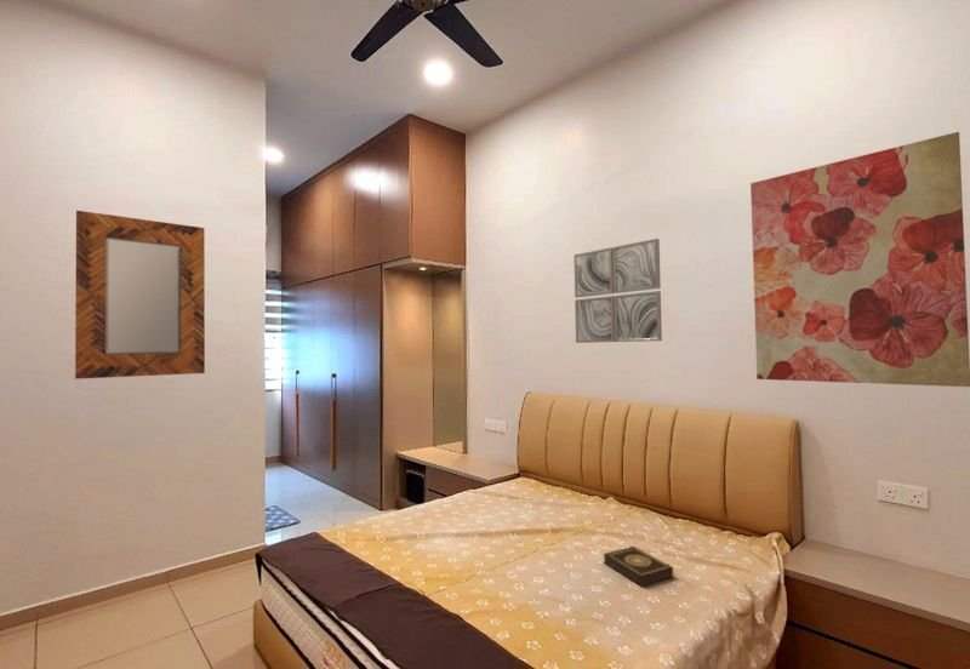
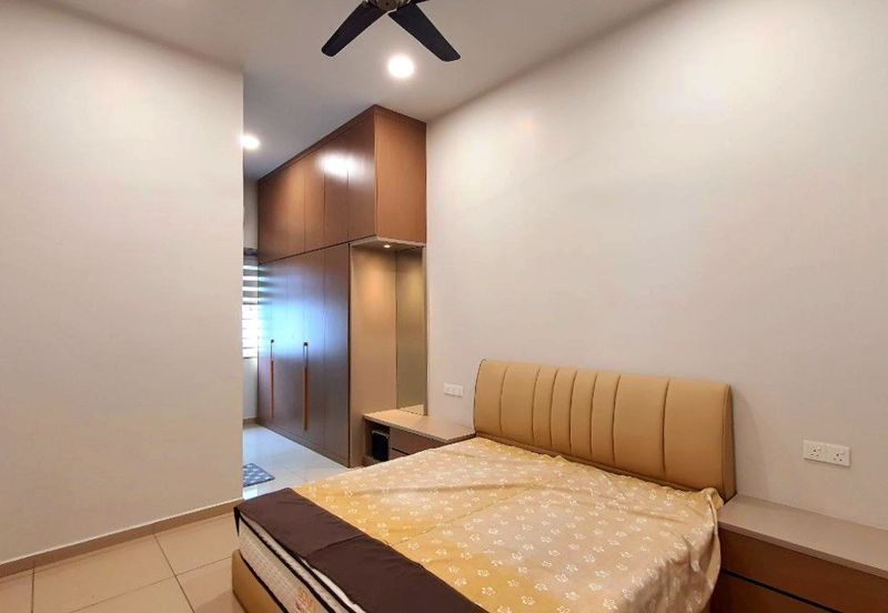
- home mirror [74,210,206,381]
- book [601,545,674,588]
- wall art [749,131,970,388]
- wall art [572,238,663,344]
